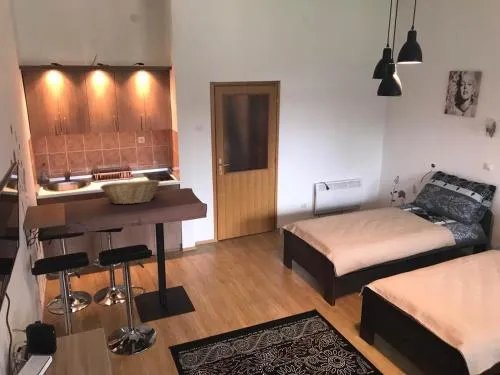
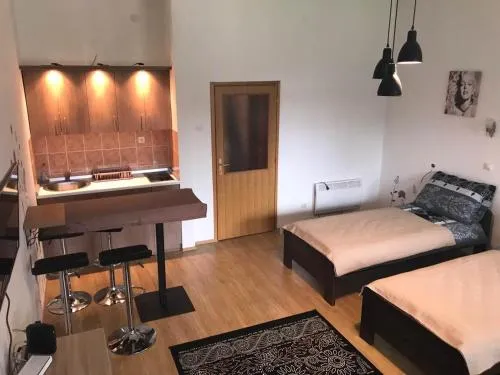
- fruit basket [99,179,160,205]
